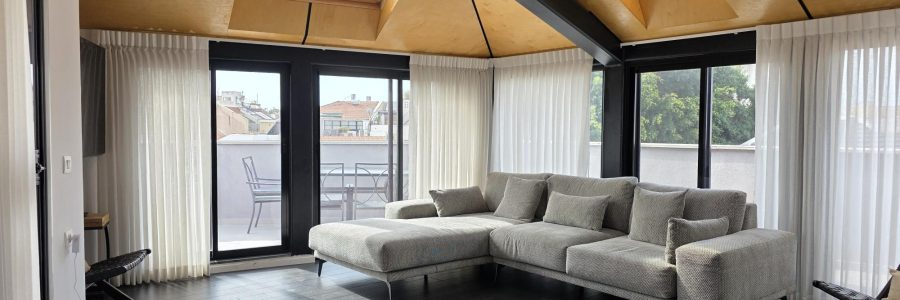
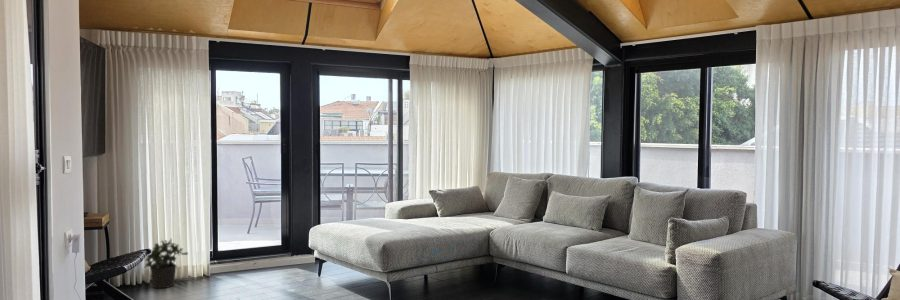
+ potted plant [144,238,189,289]
